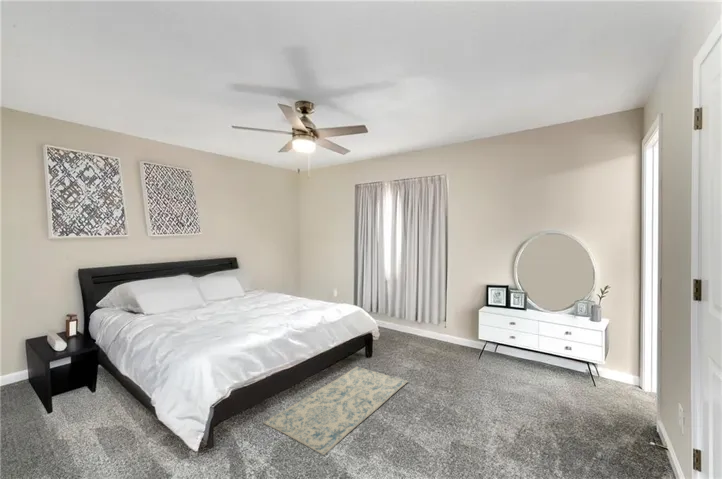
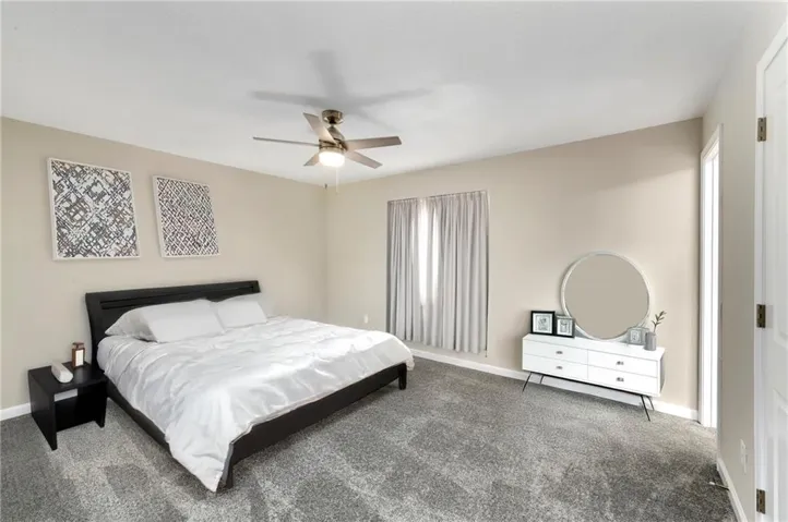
- rug [262,366,409,456]
